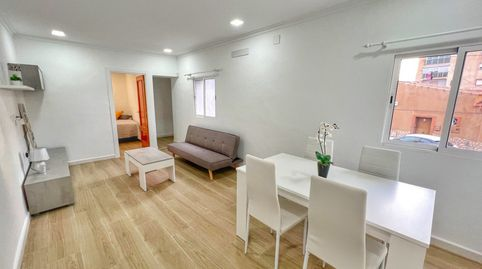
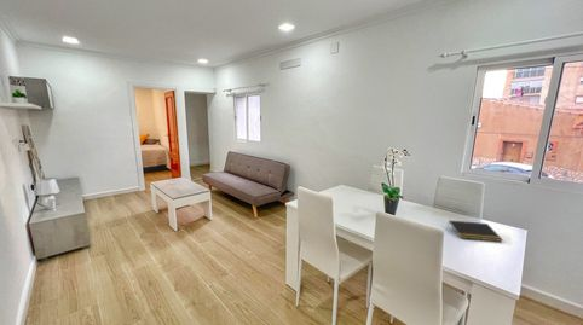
+ notepad [446,219,504,243]
